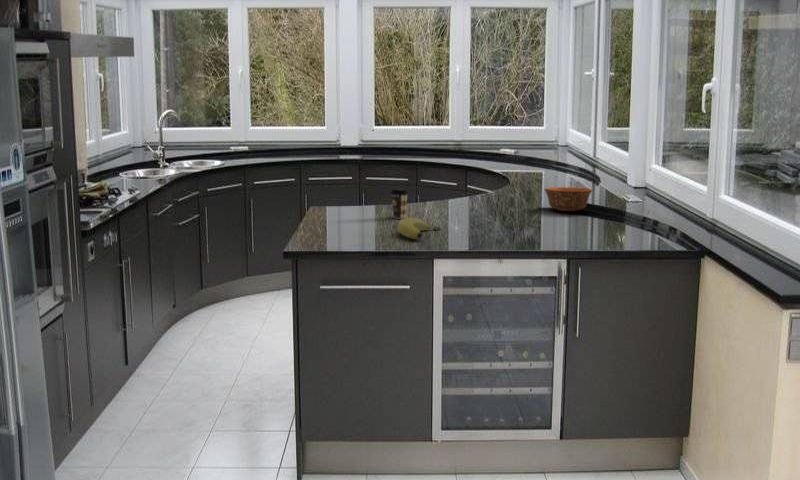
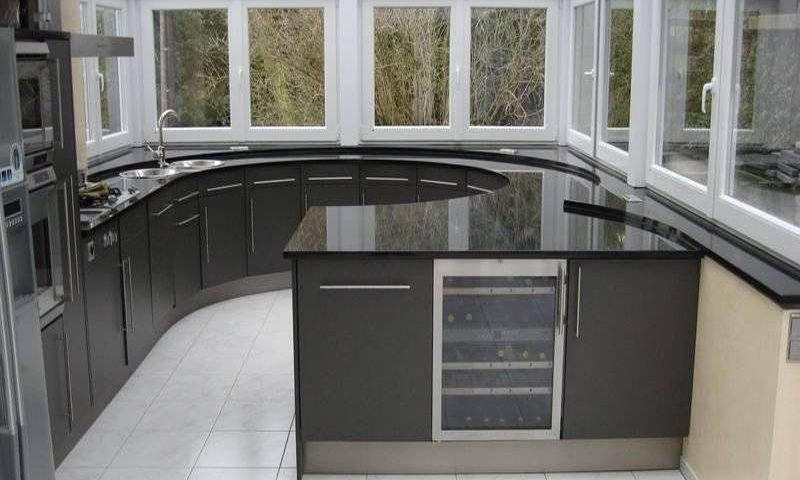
- bowl [543,186,593,212]
- coffee cup [389,188,410,220]
- banana [397,217,442,240]
